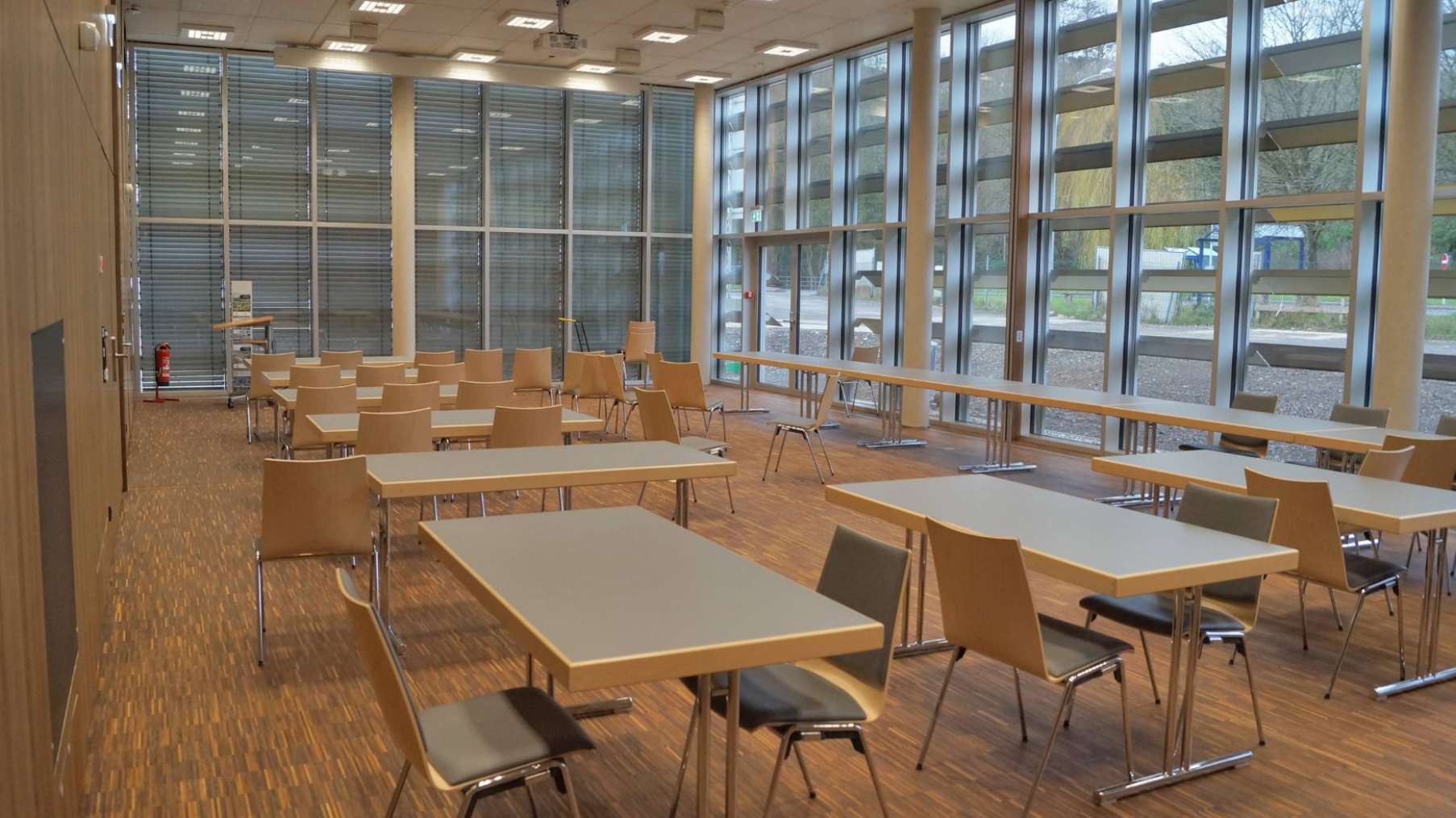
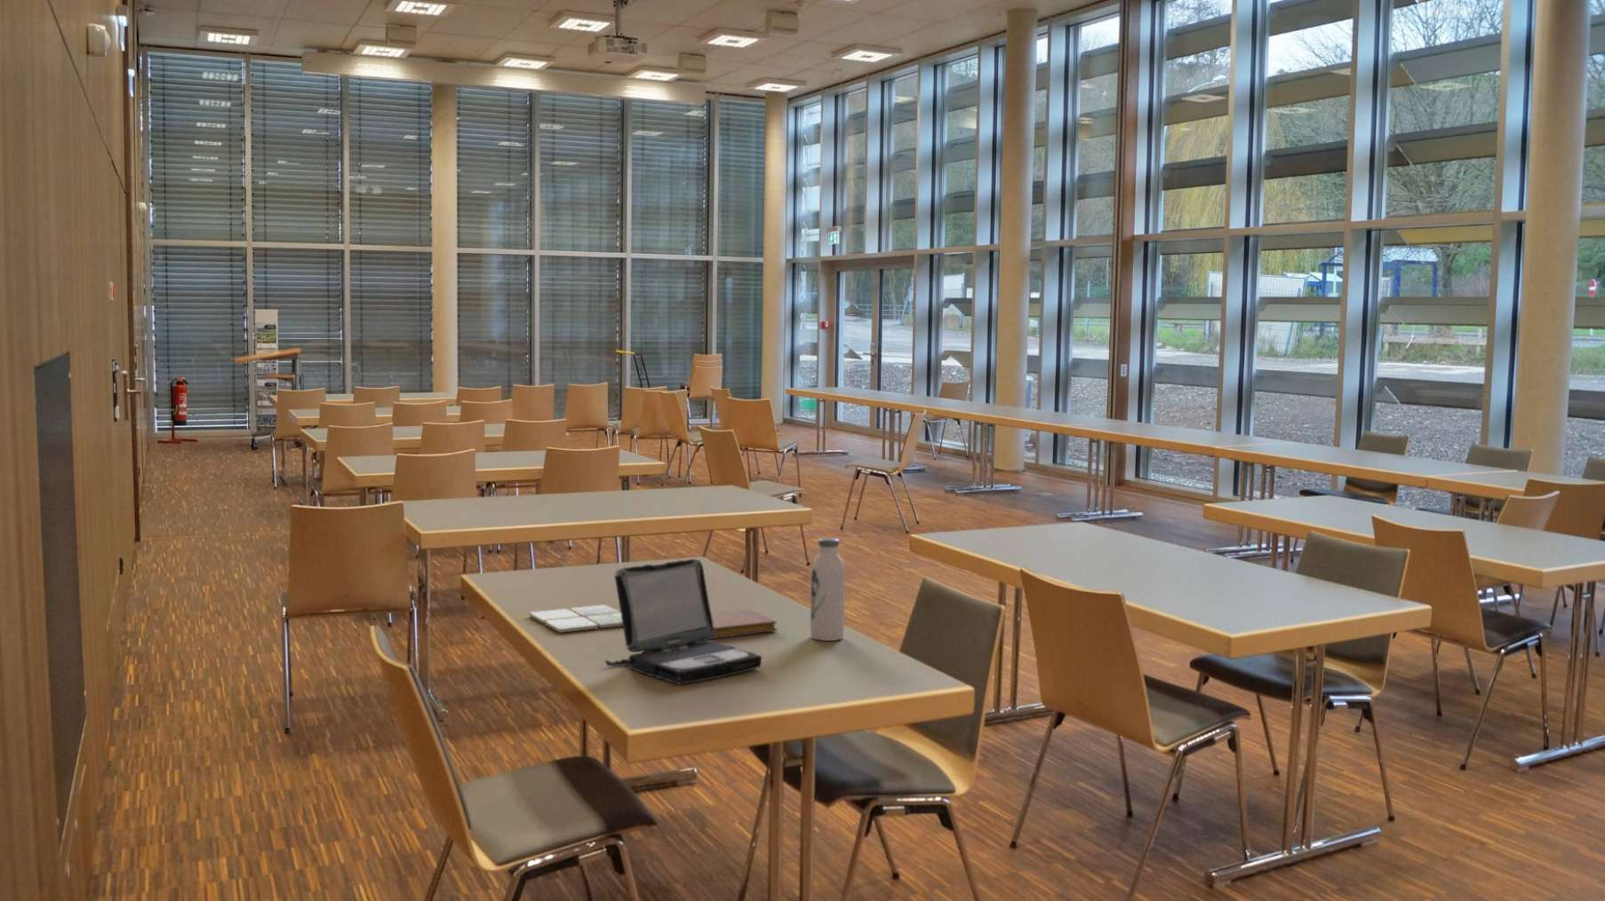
+ drink coaster [529,604,623,633]
+ water bottle [809,538,847,642]
+ laptop [604,558,763,685]
+ notebook [711,608,777,639]
